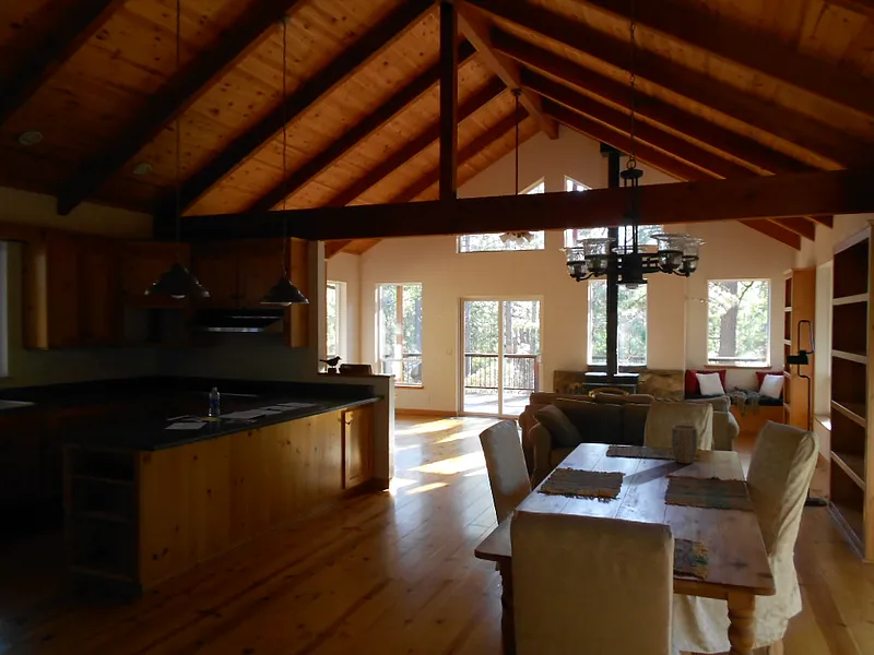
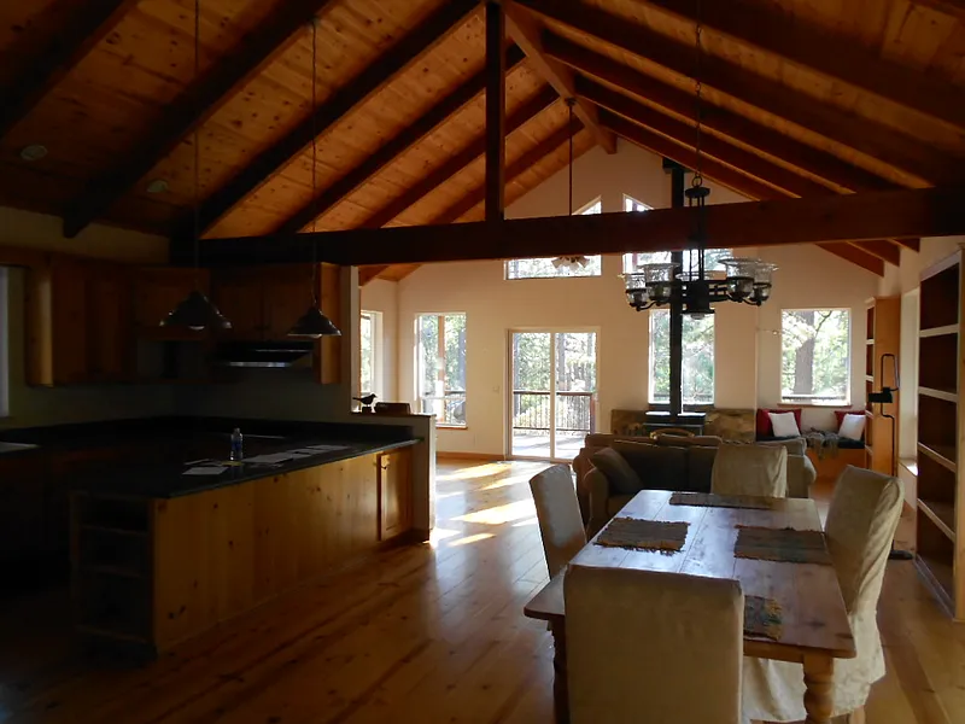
- plant pot [671,424,698,465]
